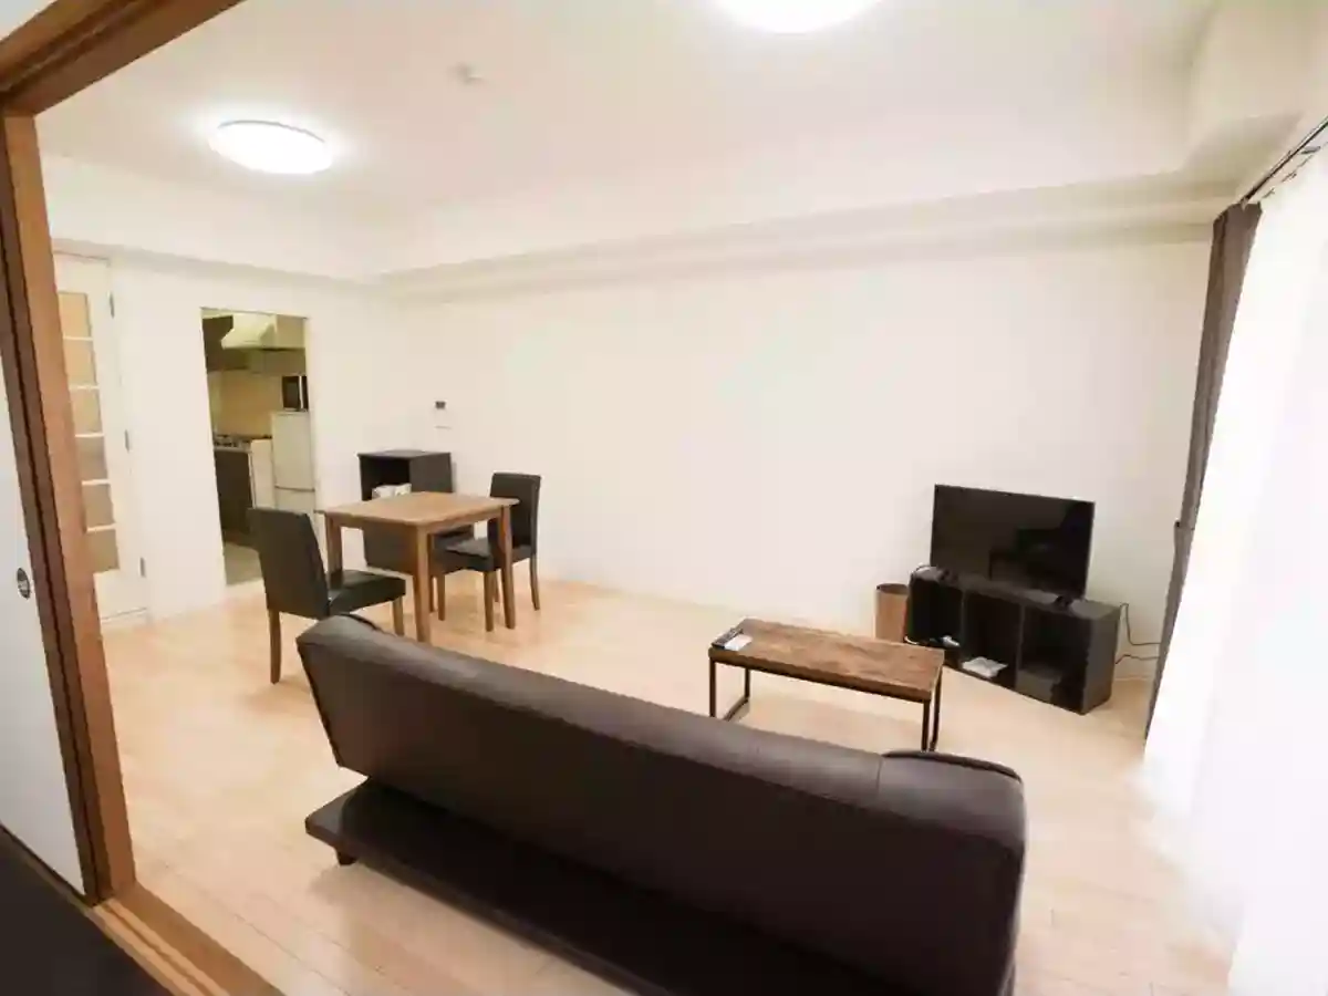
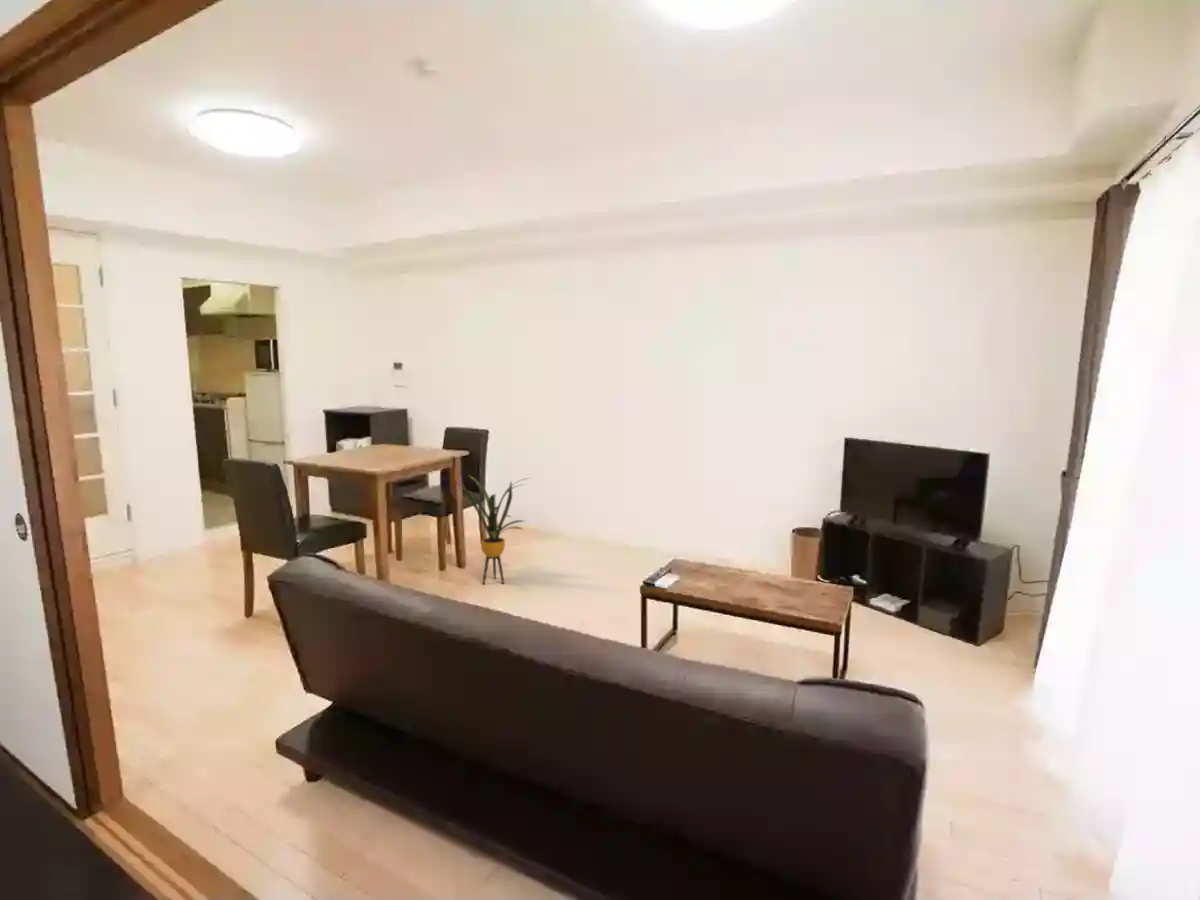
+ house plant [456,475,531,585]
